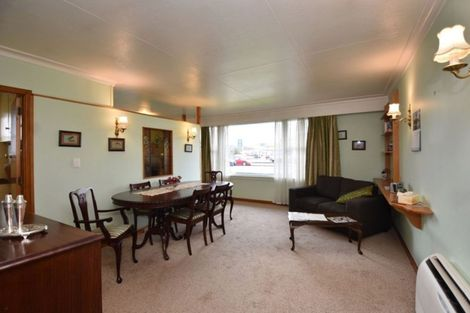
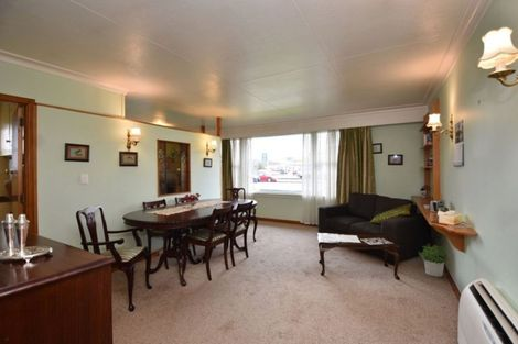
+ potted plant [418,243,449,278]
